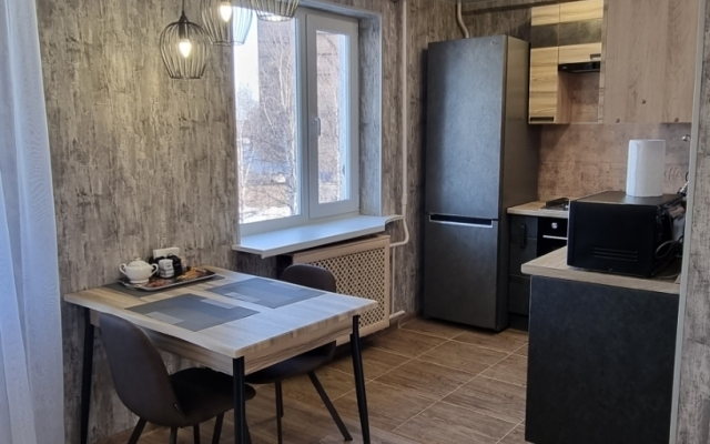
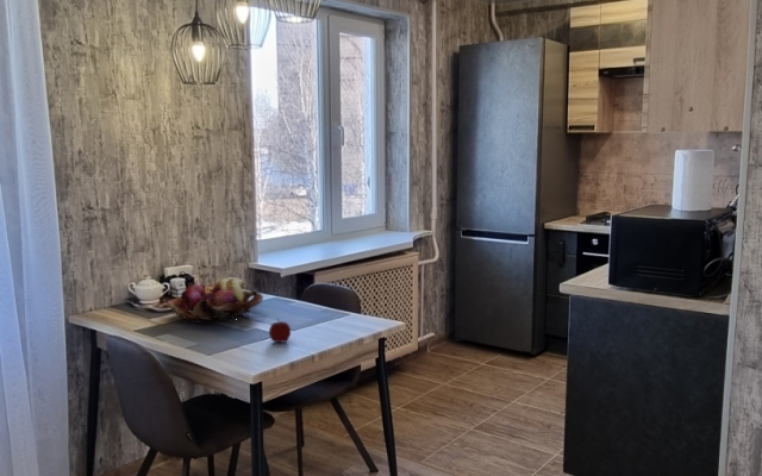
+ apple [268,318,292,344]
+ fruit basket [168,276,264,324]
